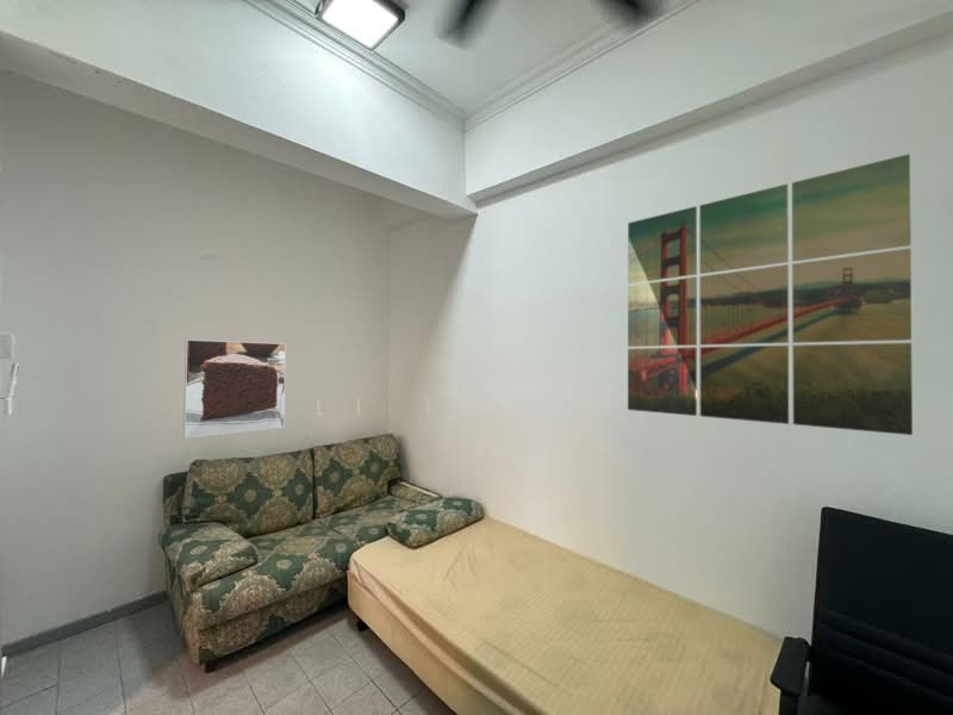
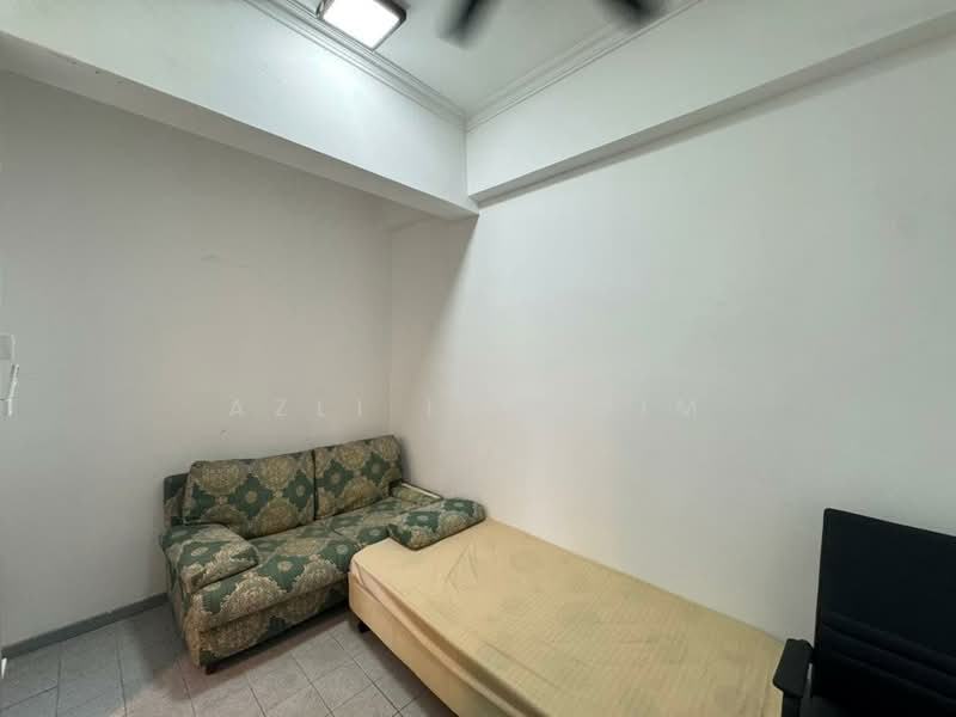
- wall art [627,153,914,436]
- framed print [182,338,287,440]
